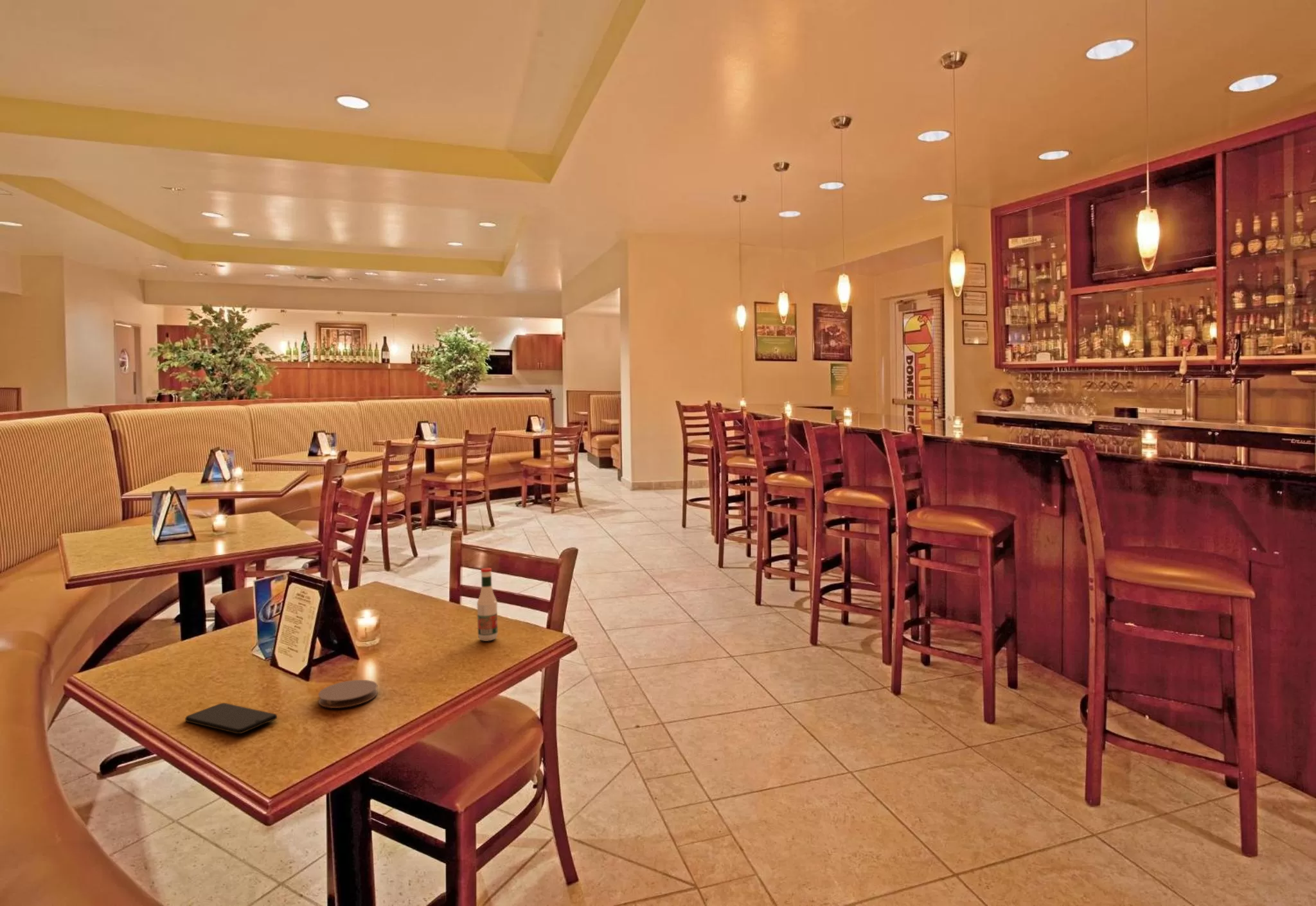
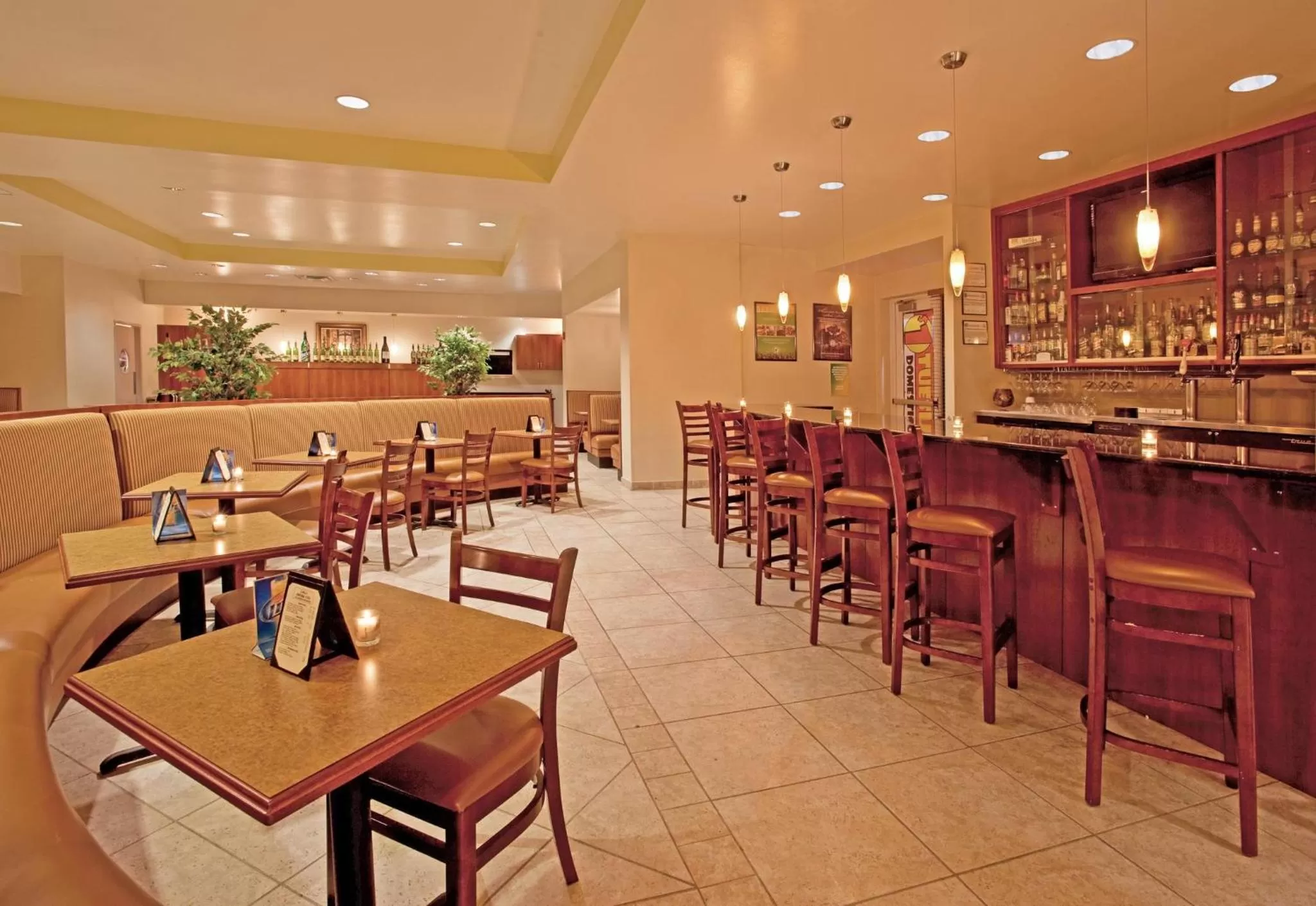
- smartphone [184,702,278,734]
- coaster [317,679,378,709]
- tabasco sauce [476,567,499,642]
